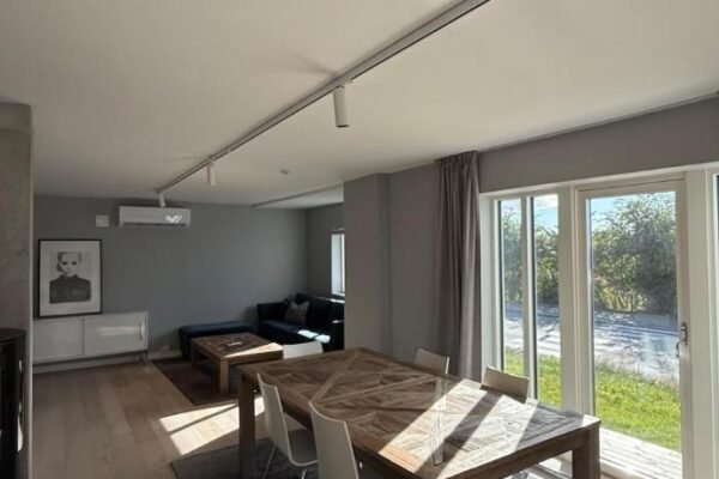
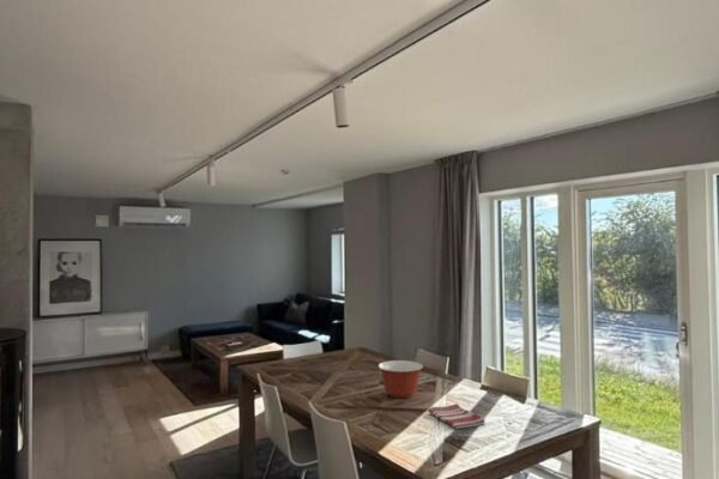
+ mixing bowl [377,359,424,399]
+ dish towel [427,402,487,430]
